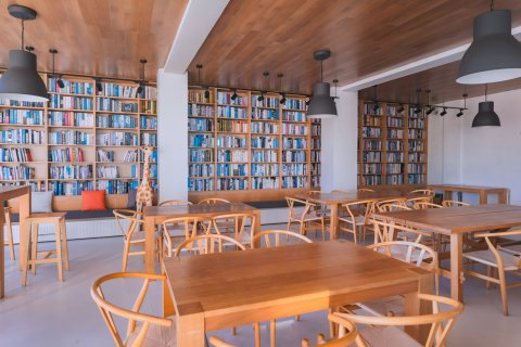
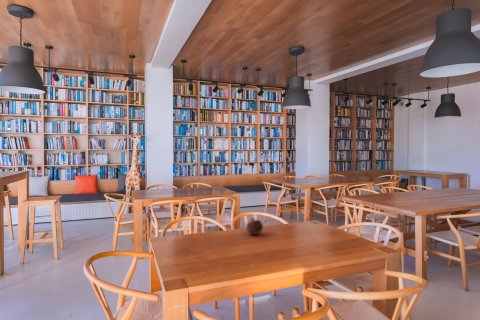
+ fruit [245,217,264,236]
